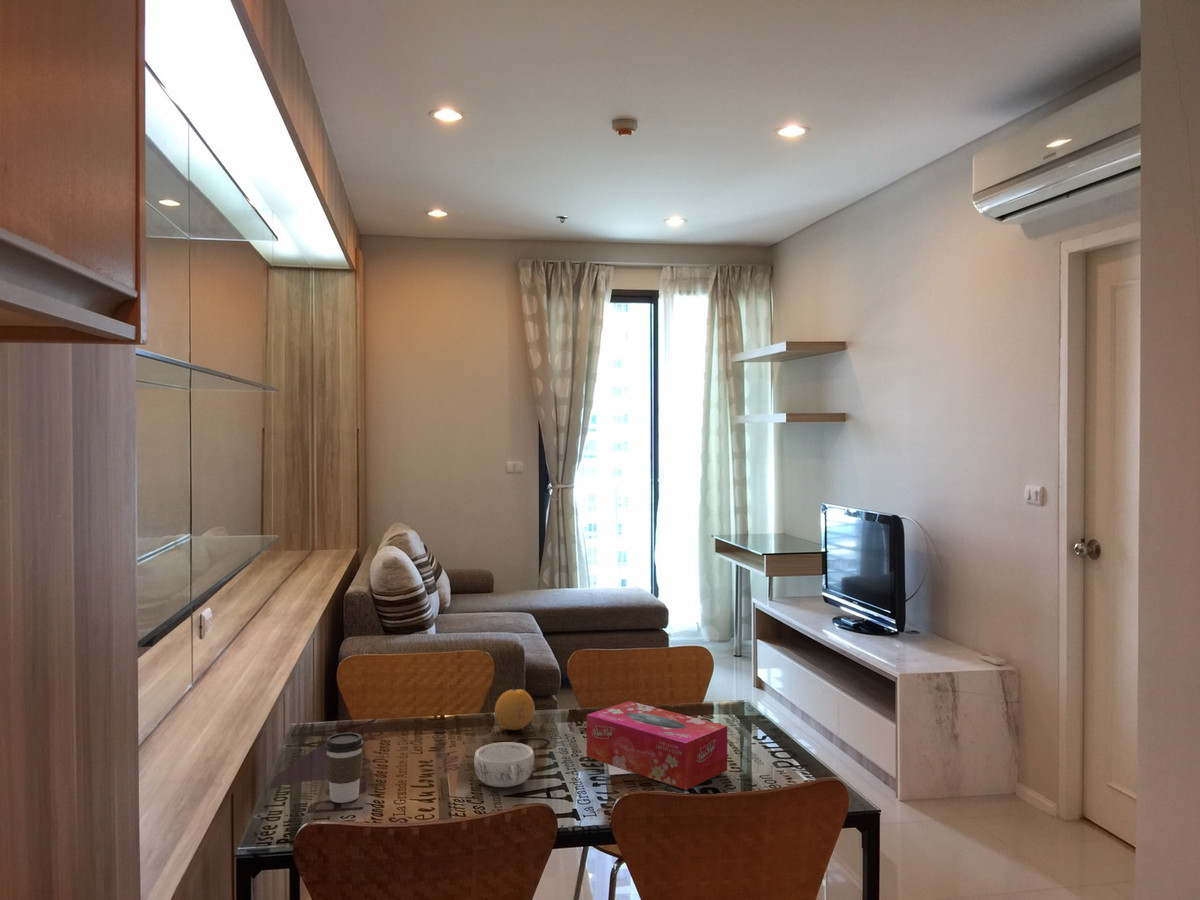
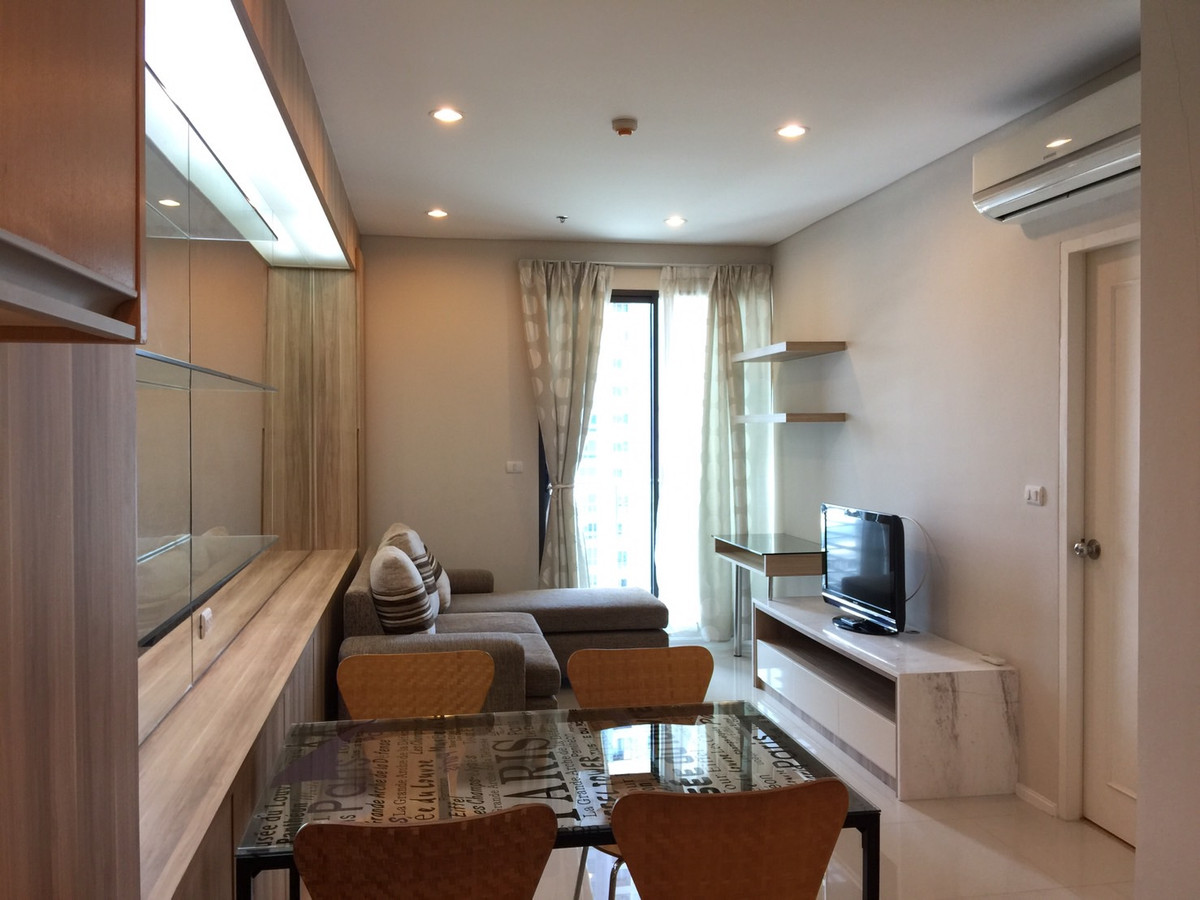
- fruit [494,688,536,731]
- coffee cup [324,732,364,804]
- tissue box [586,700,728,791]
- decorative bowl [473,741,535,788]
